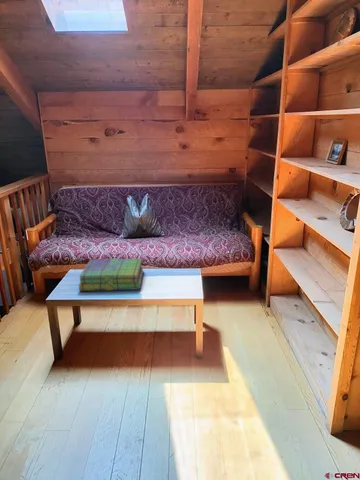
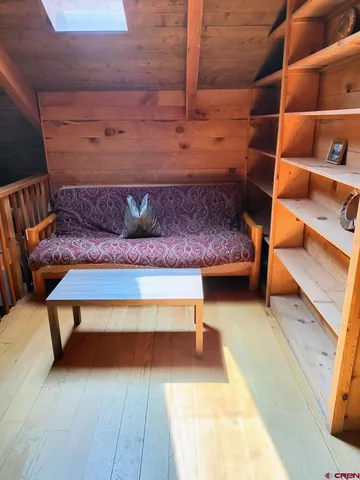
- stack of books [78,258,145,292]
